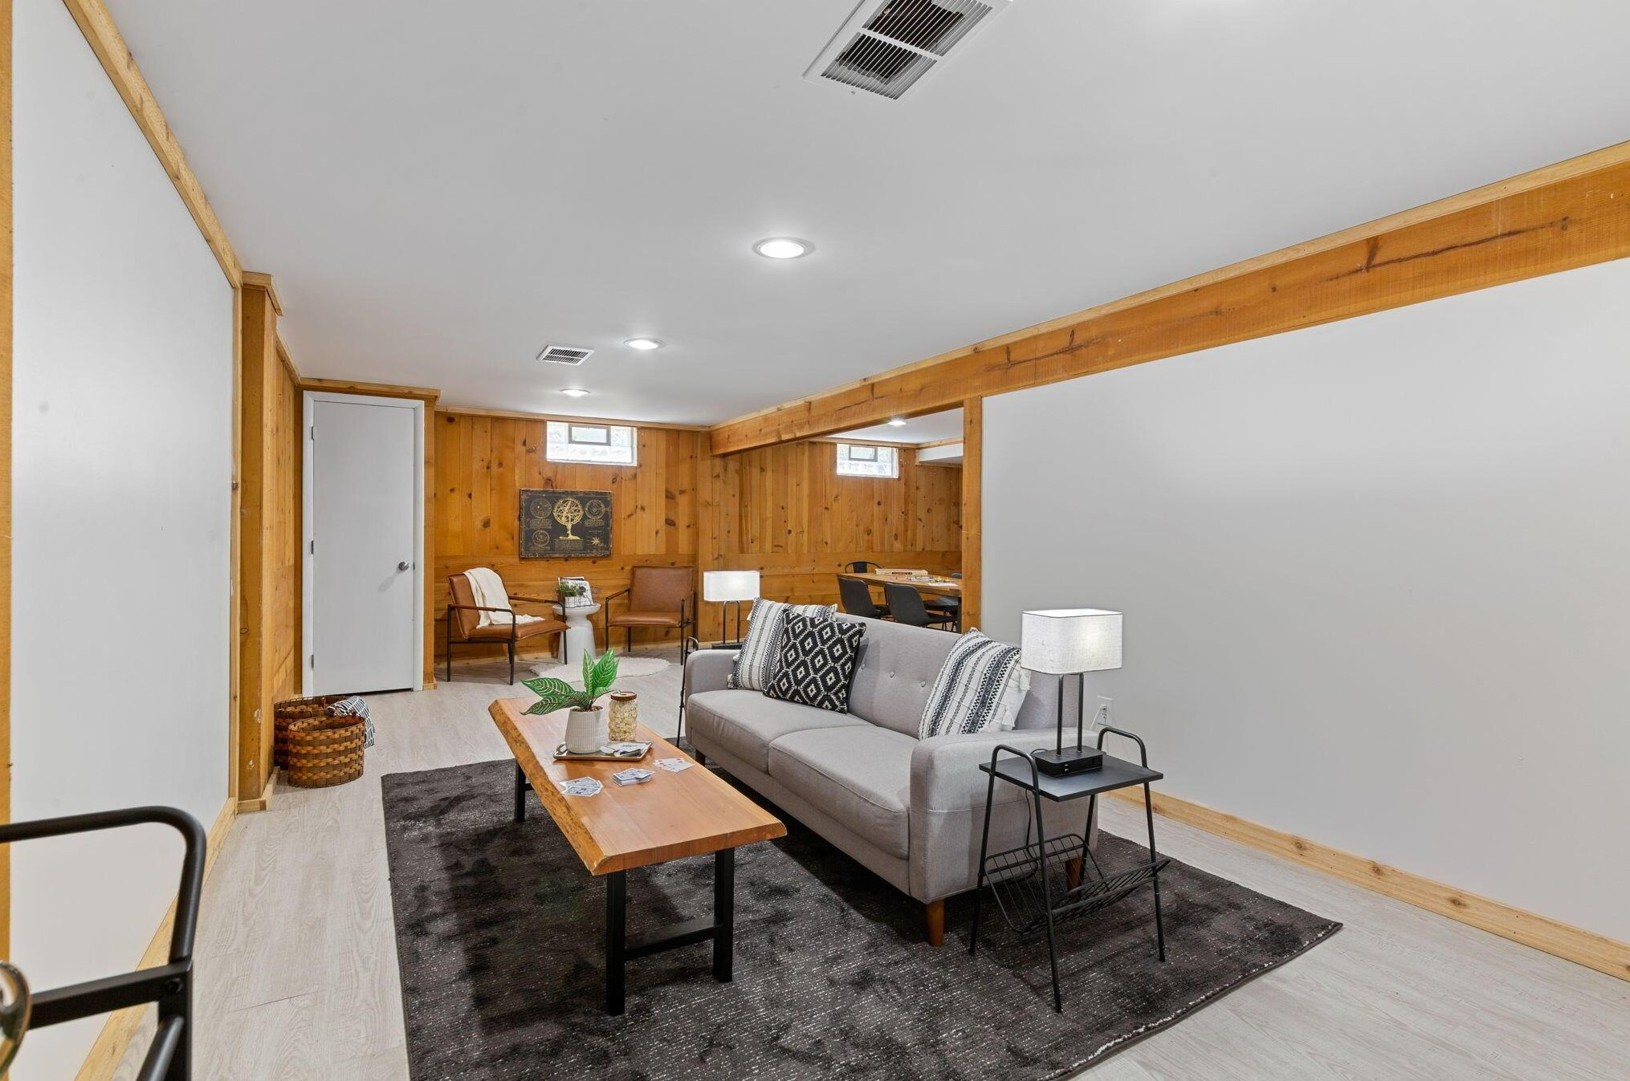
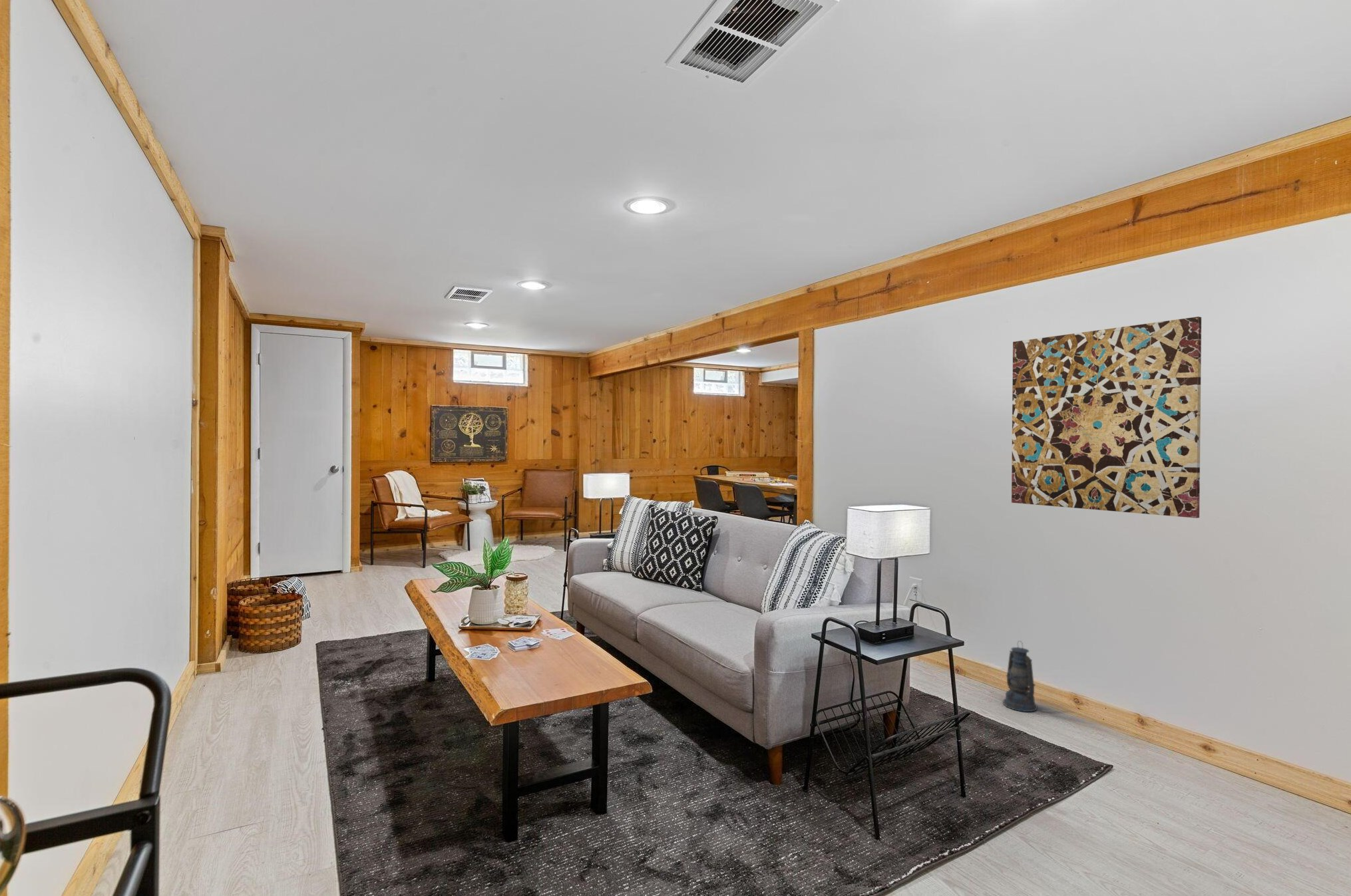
+ lantern [1002,640,1038,712]
+ wall art [1011,316,1202,519]
